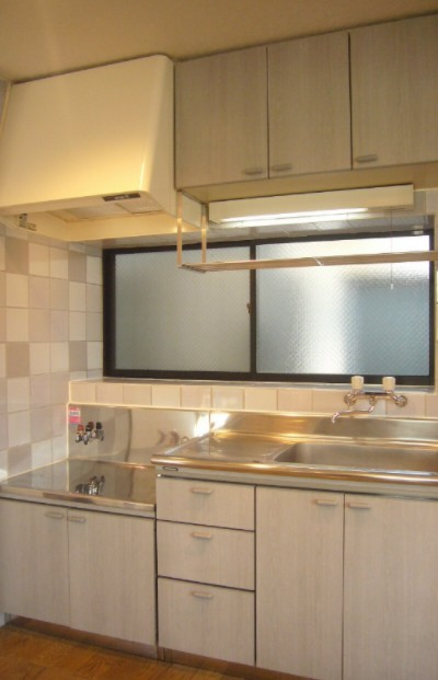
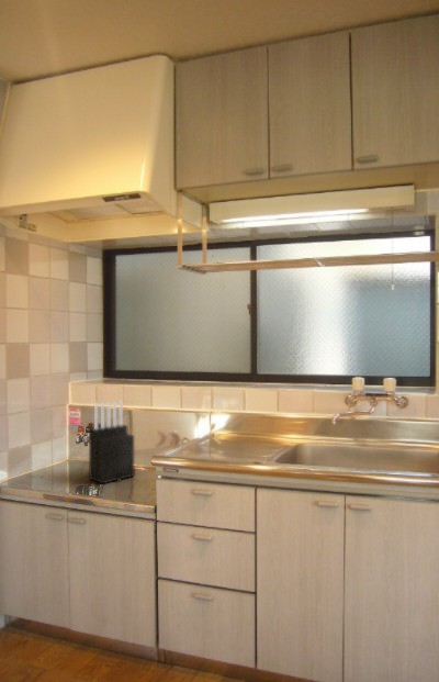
+ knife block [88,400,135,484]
